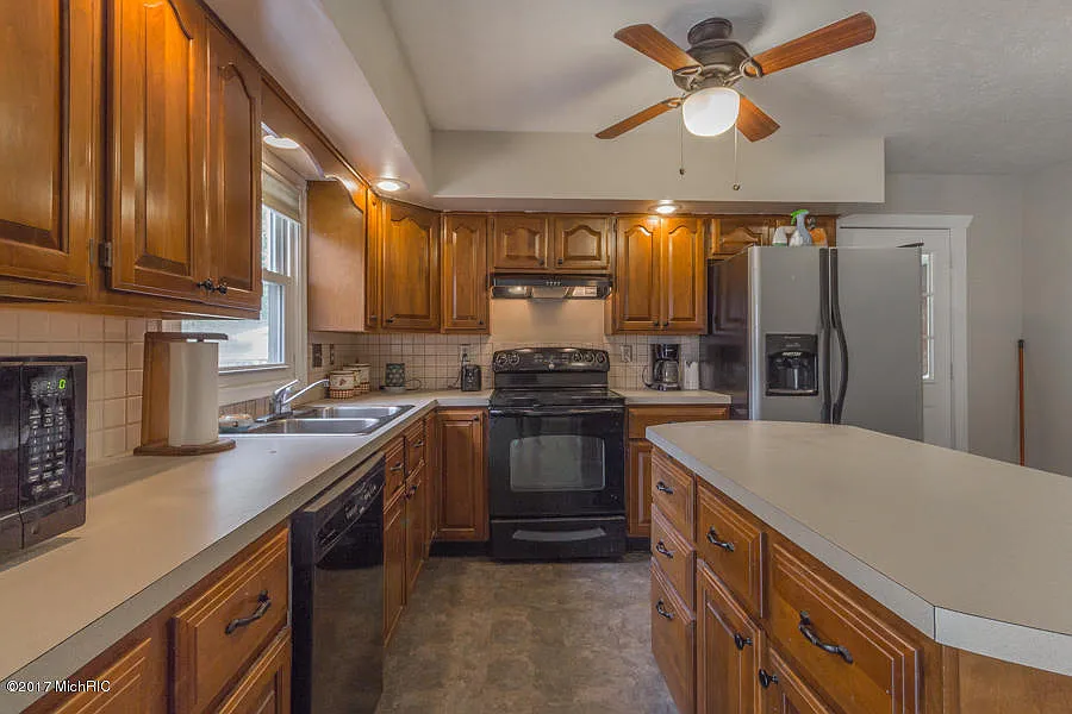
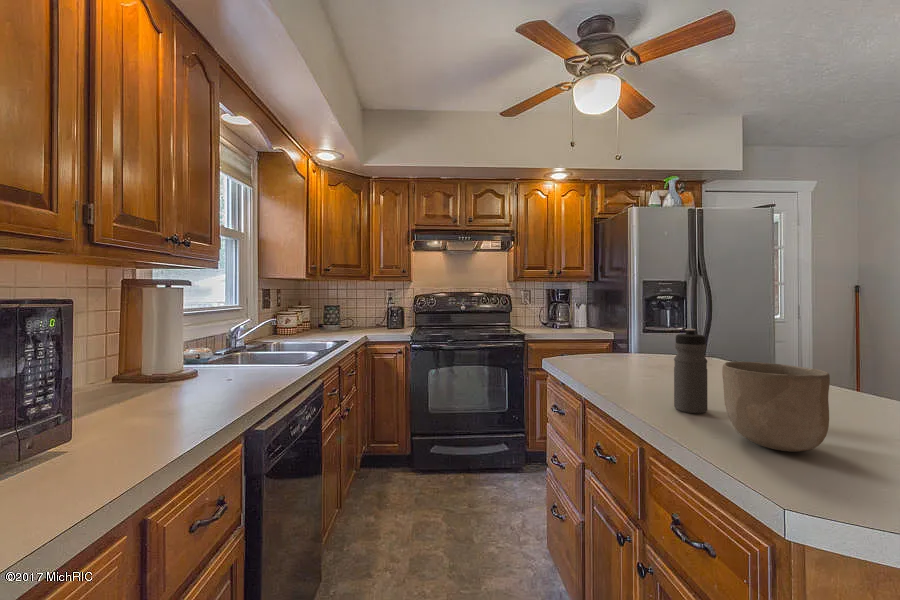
+ bowl [721,361,831,453]
+ water bottle [673,328,708,414]
